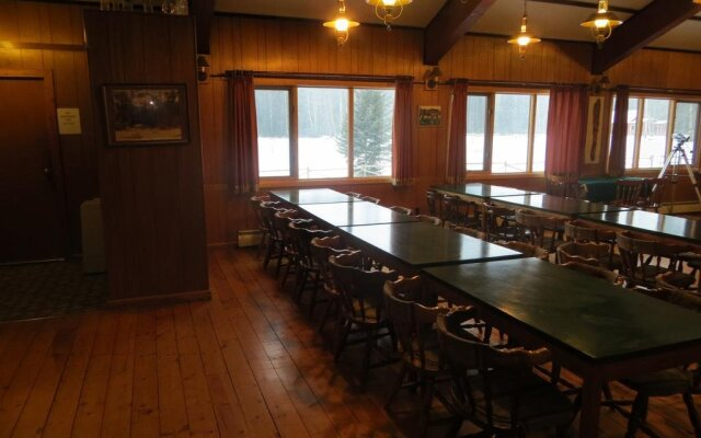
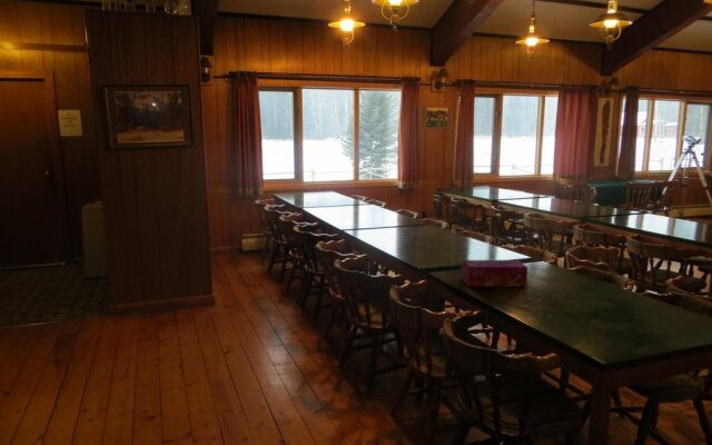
+ tissue box [461,259,528,287]
